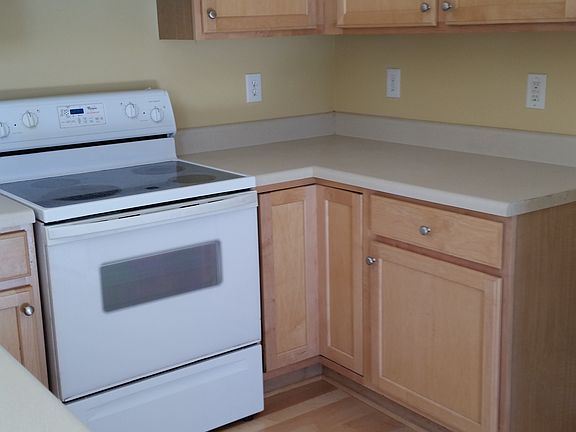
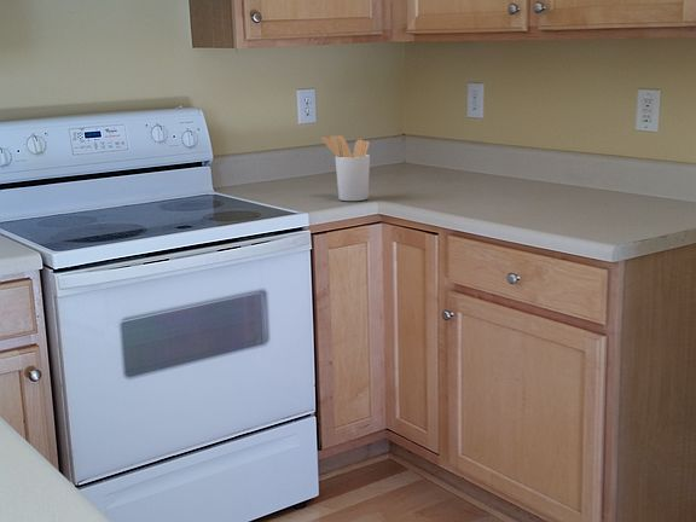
+ utensil holder [320,134,371,202]
